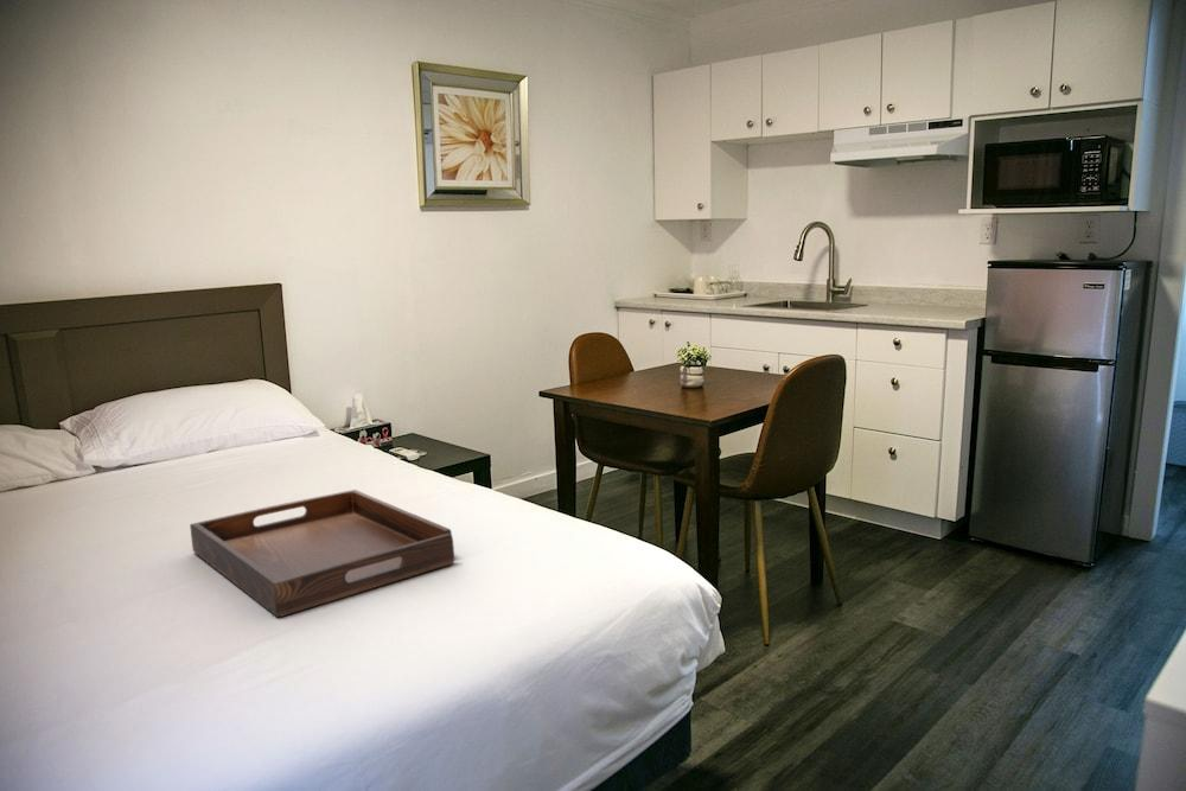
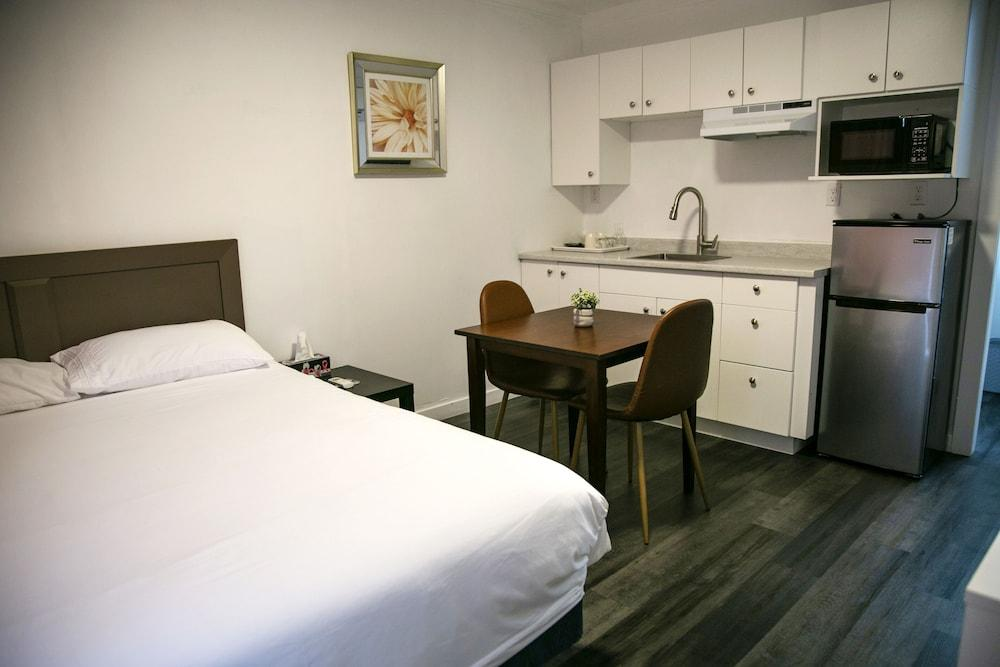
- serving tray [189,489,455,618]
